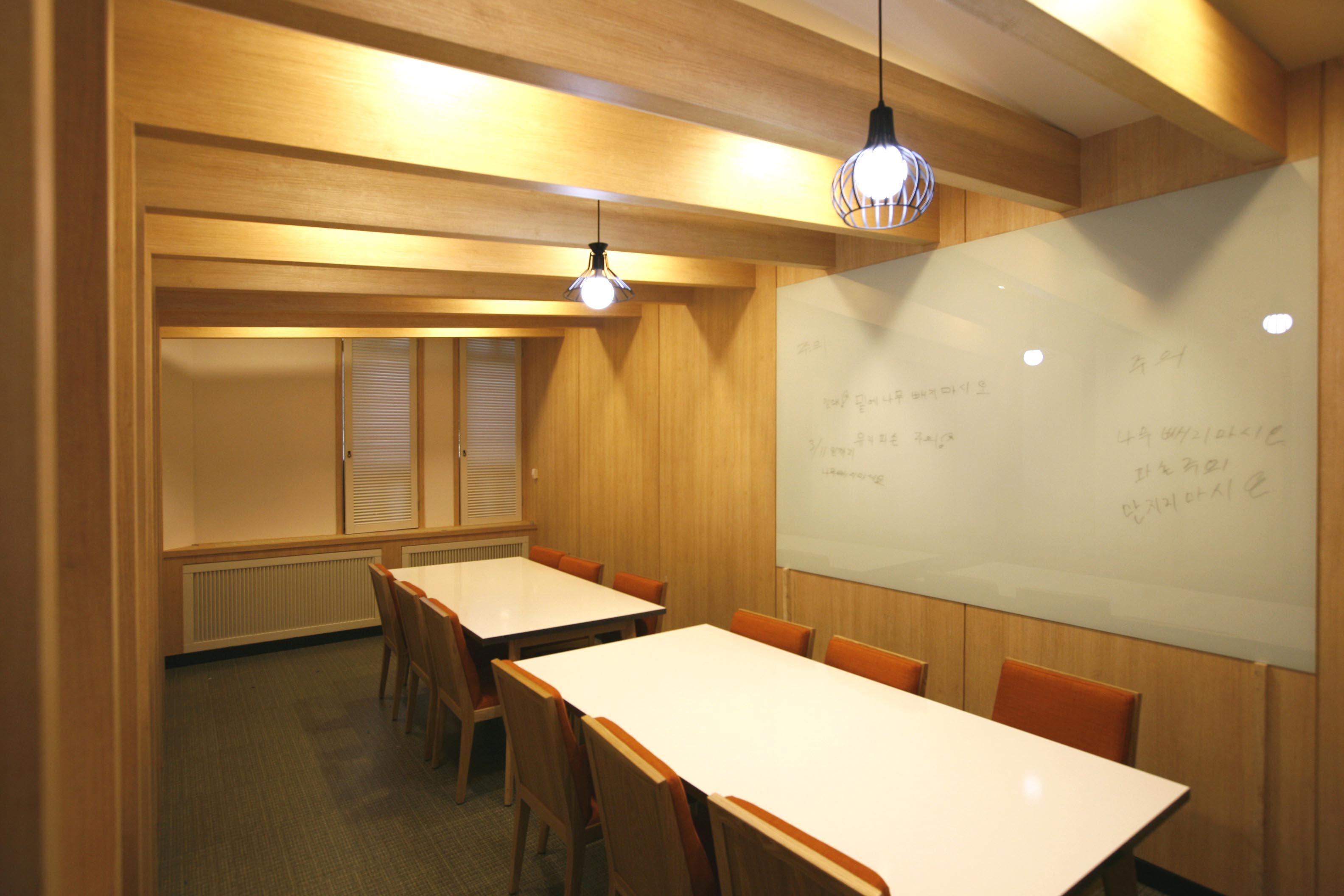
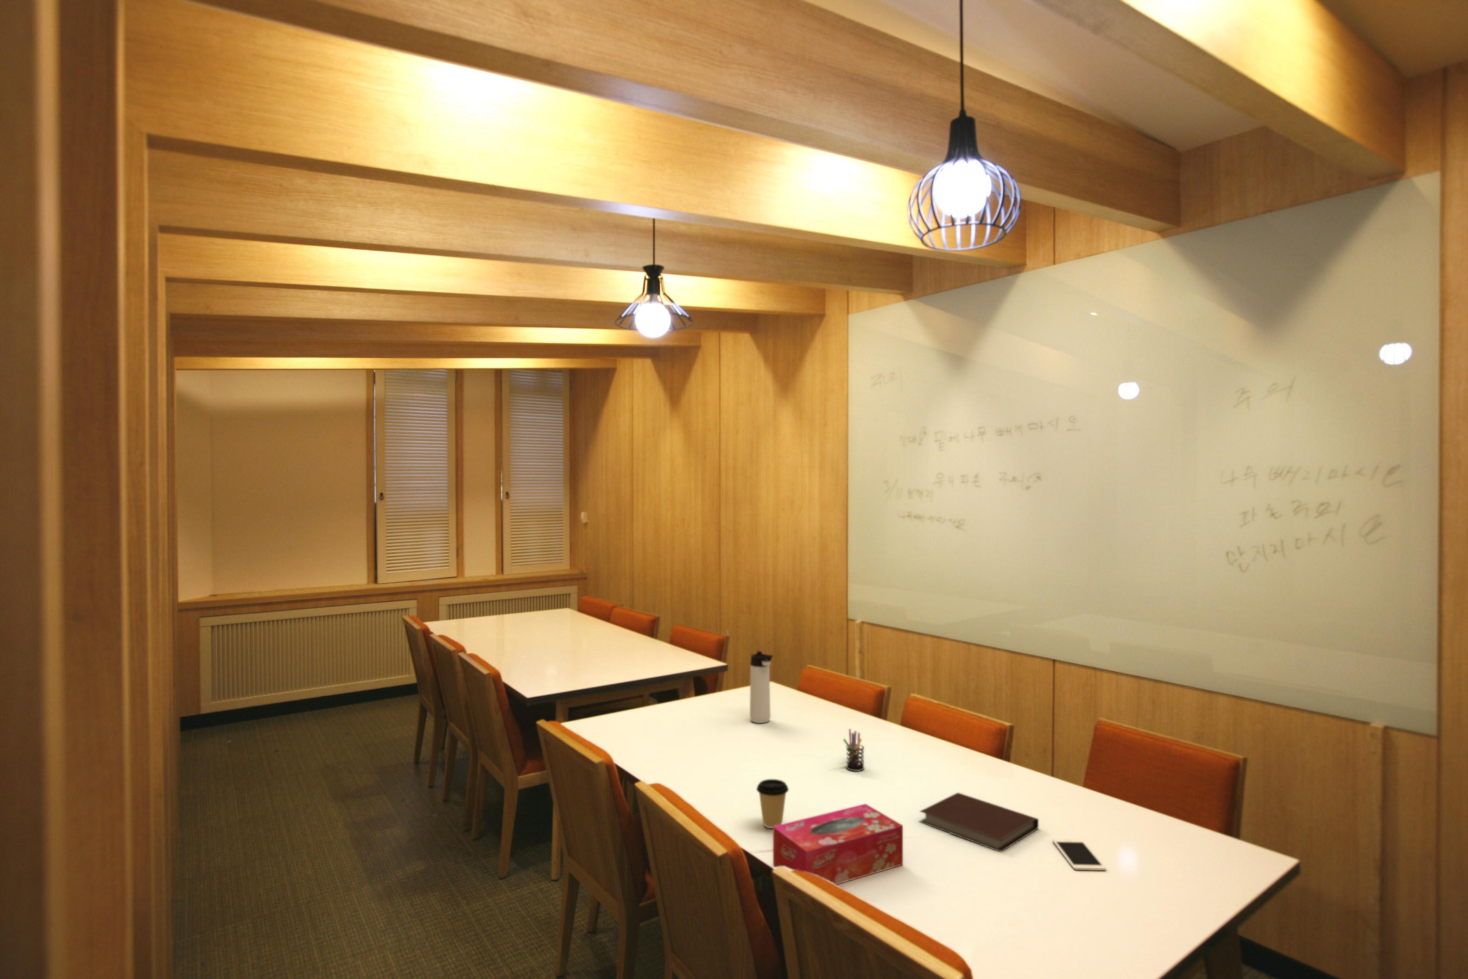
+ cell phone [1052,838,1106,871]
+ pen holder [843,728,865,771]
+ notebook [919,792,1039,852]
+ coffee cup [756,779,789,829]
+ tissue box [772,803,903,885]
+ thermos bottle [749,651,773,723]
